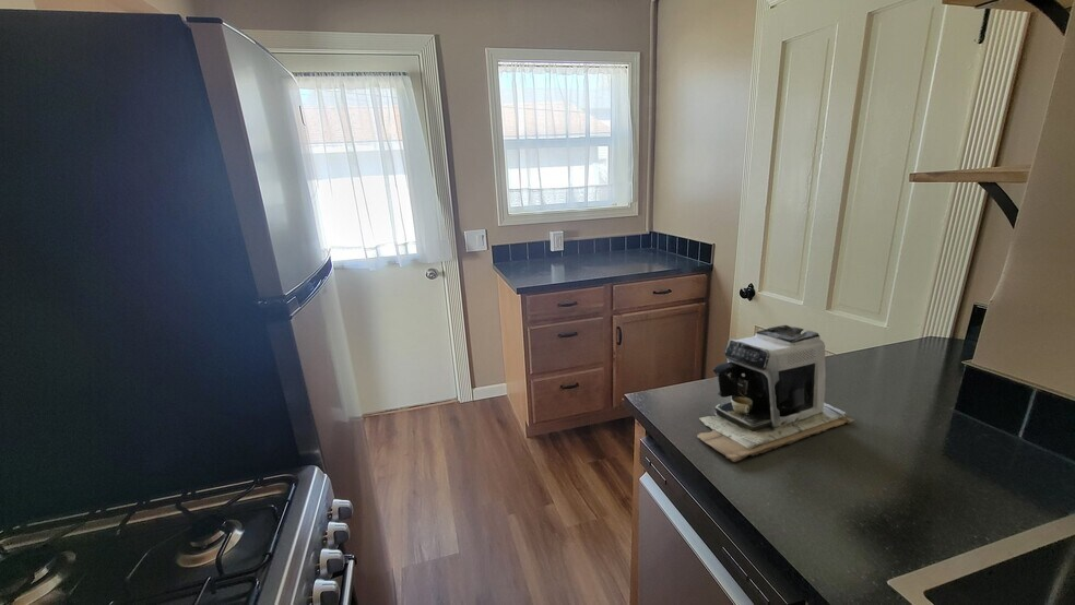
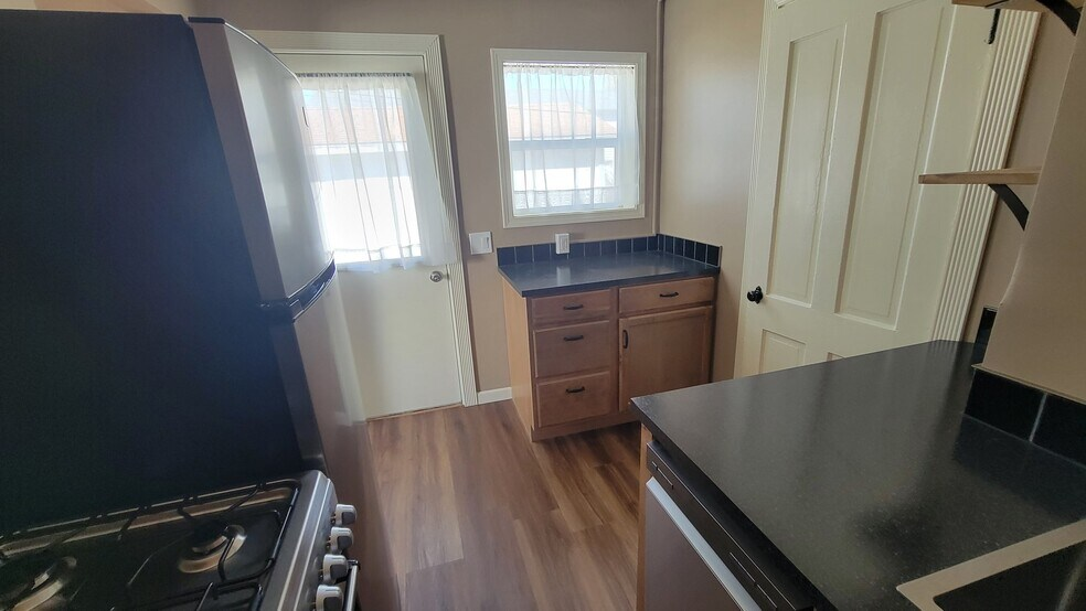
- coffee maker [696,324,854,463]
